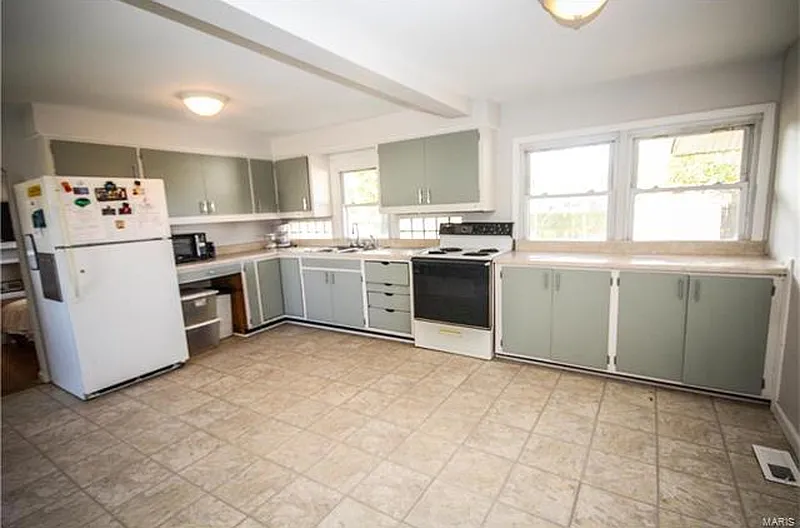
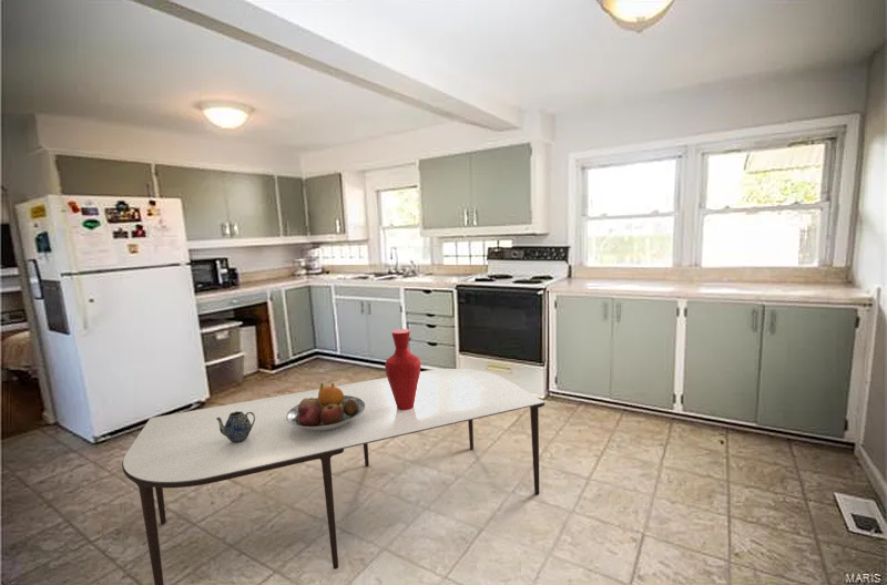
+ teapot [216,411,255,443]
+ vase [384,328,421,410]
+ dining table [121,368,546,585]
+ fruit bowl [286,382,366,431]
